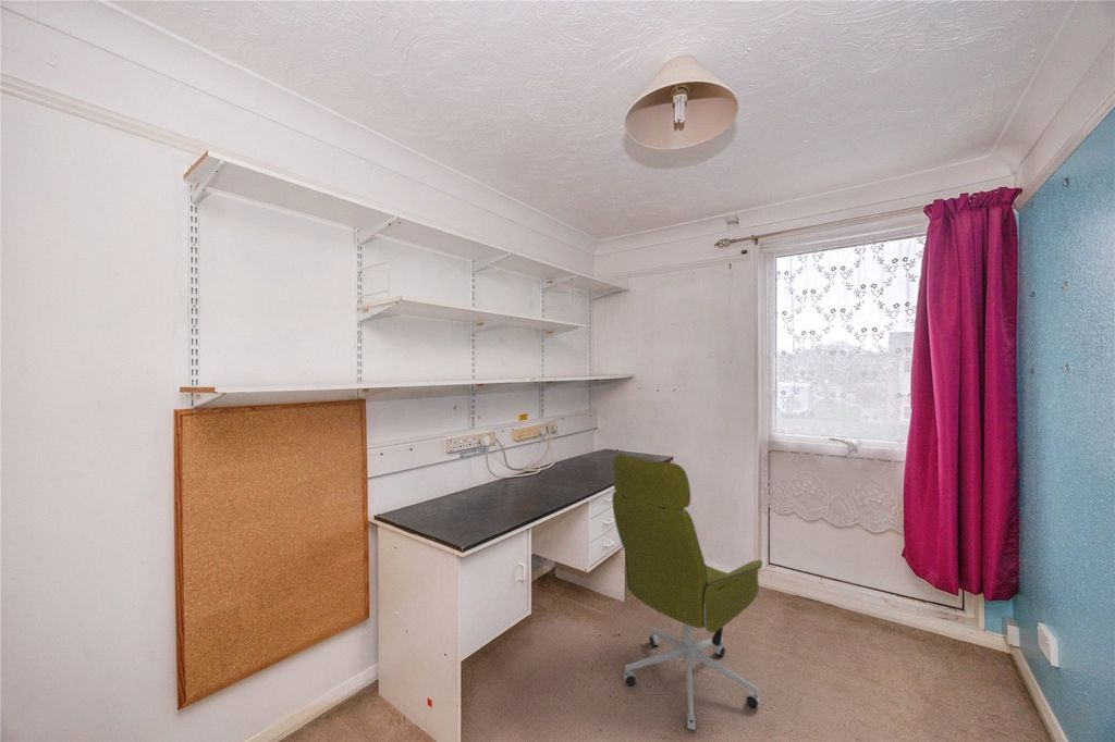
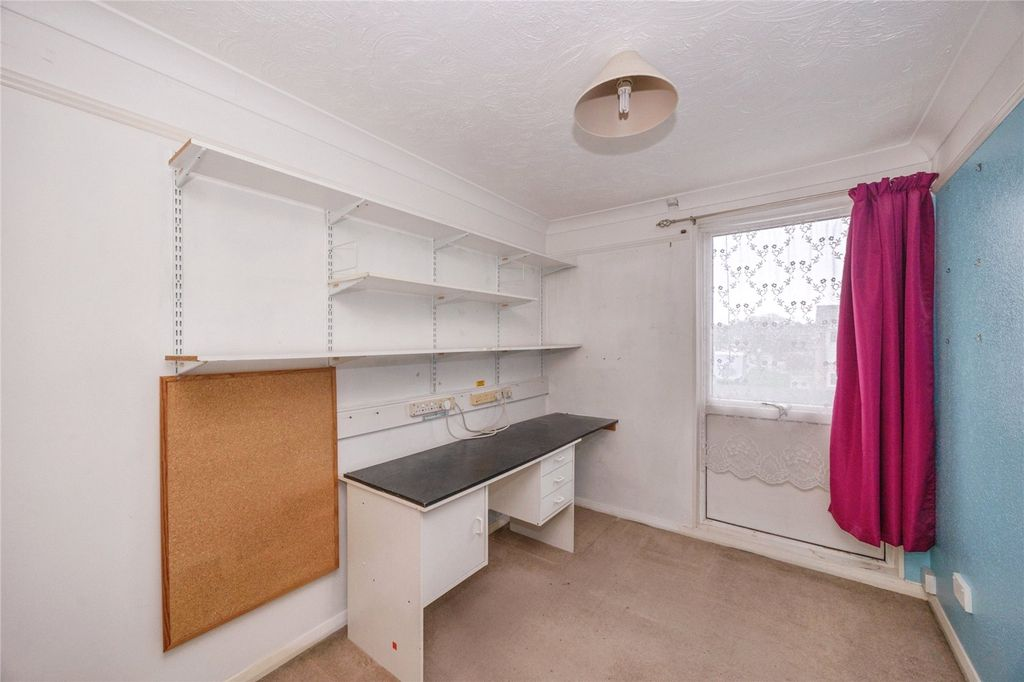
- office chair [611,453,763,732]
